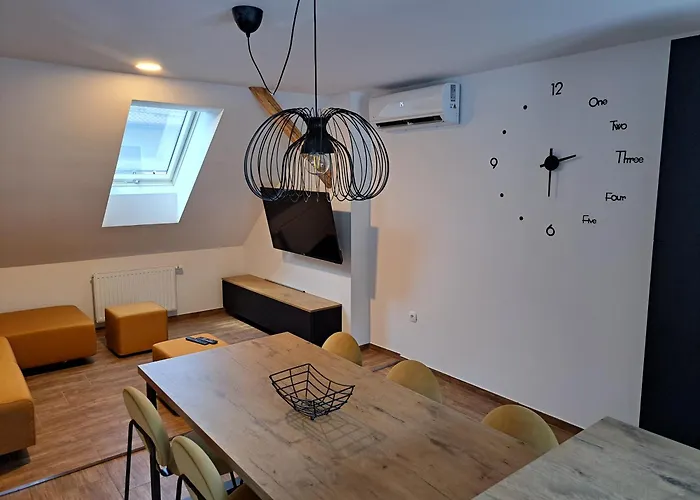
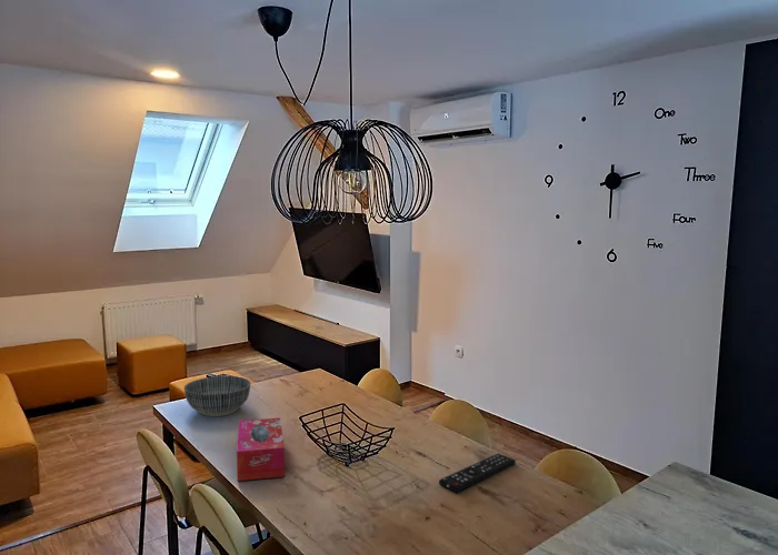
+ remote control [438,453,517,494]
+ tissue box [236,416,286,482]
+ bowl [183,375,252,417]
